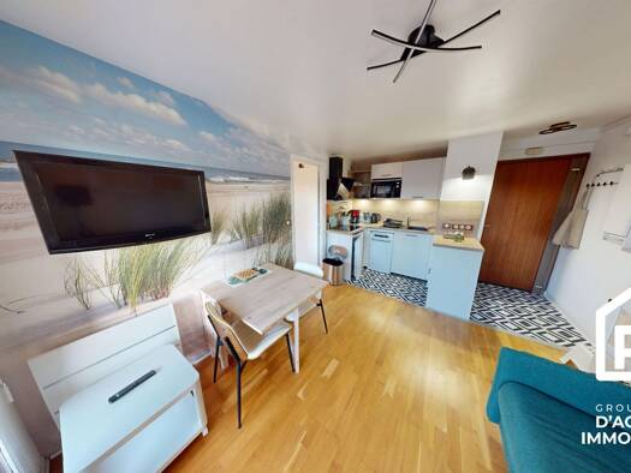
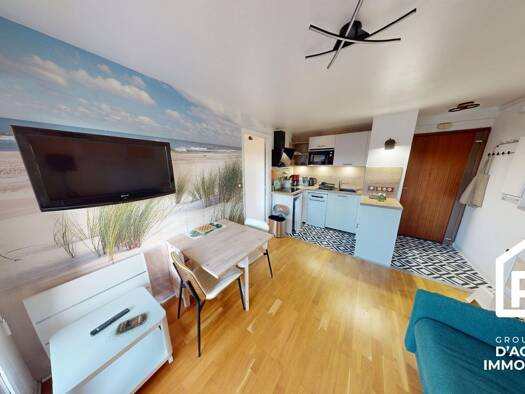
+ smartphone [116,312,147,335]
